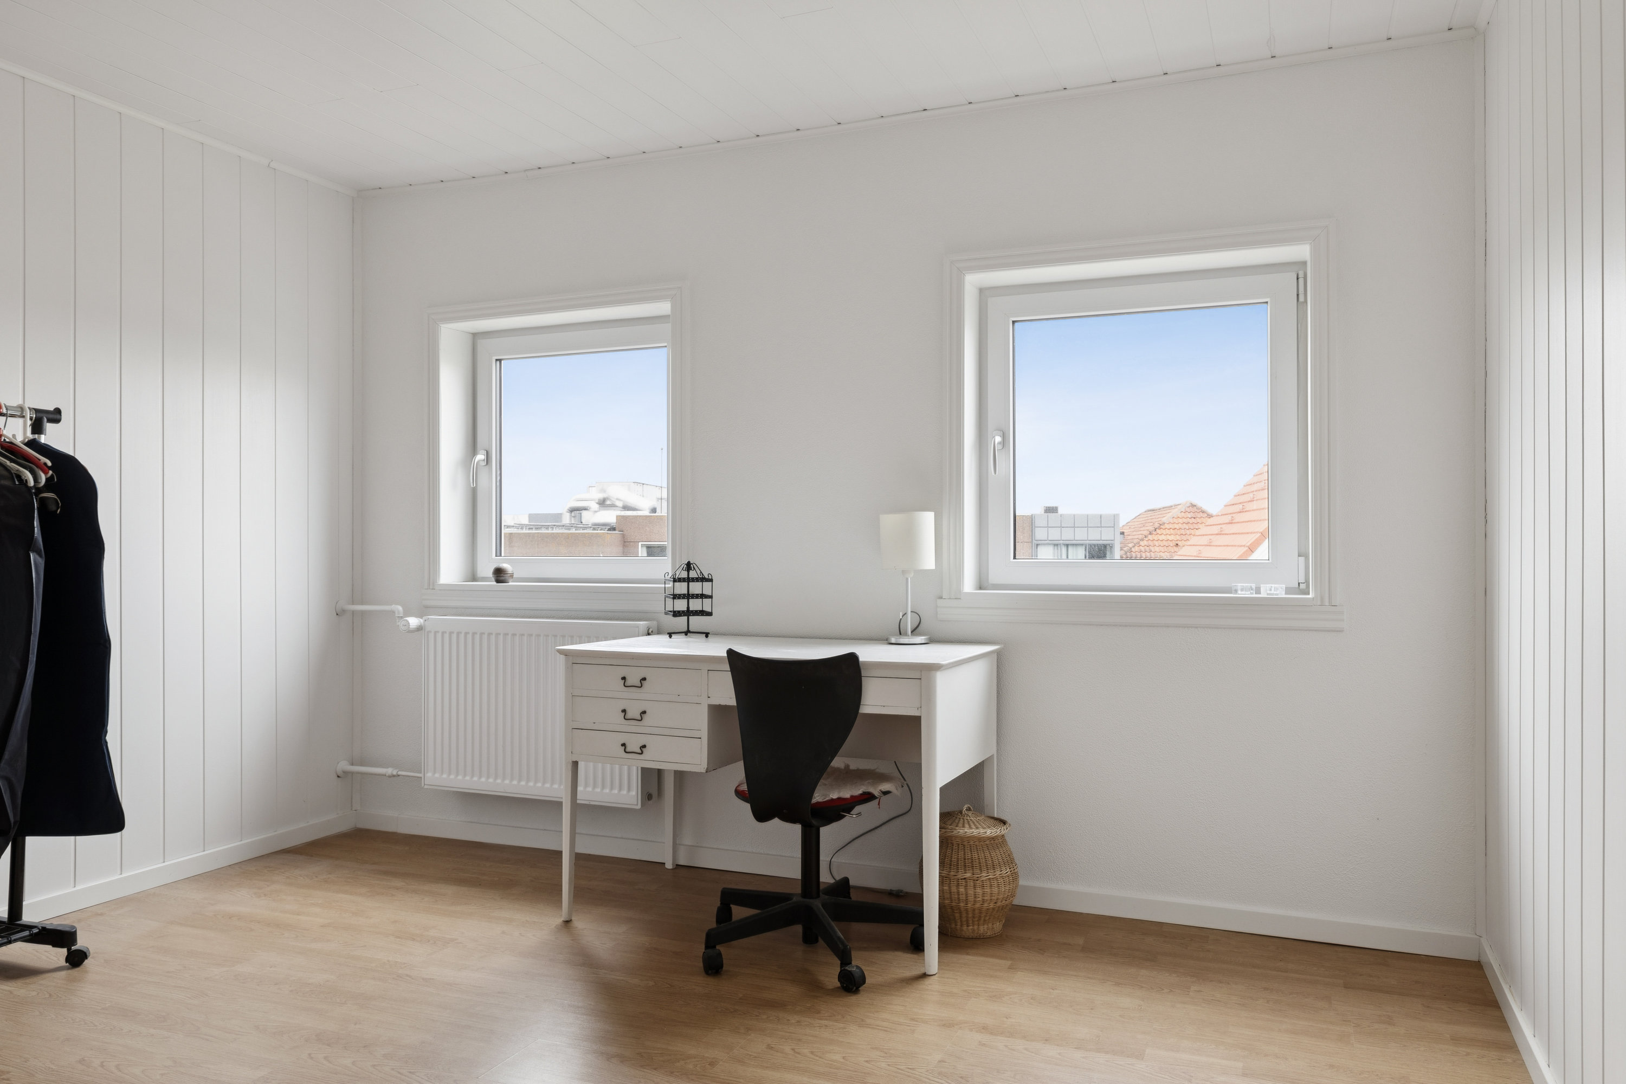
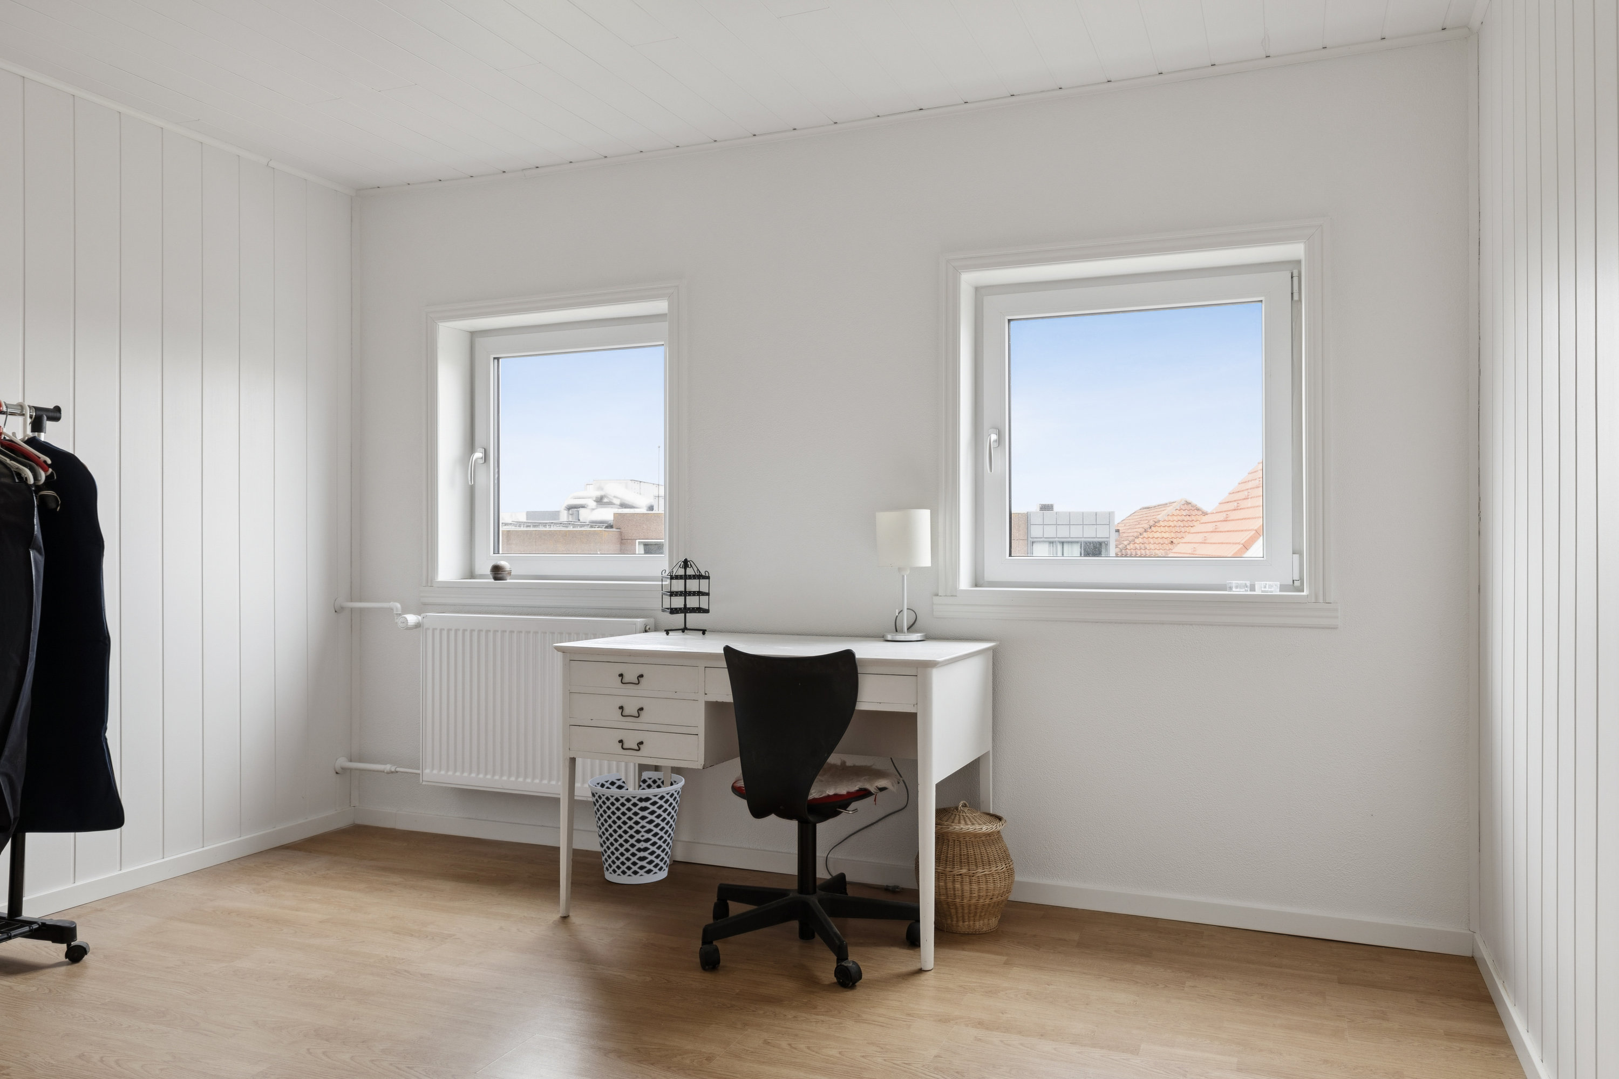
+ wastebasket [588,771,685,884]
